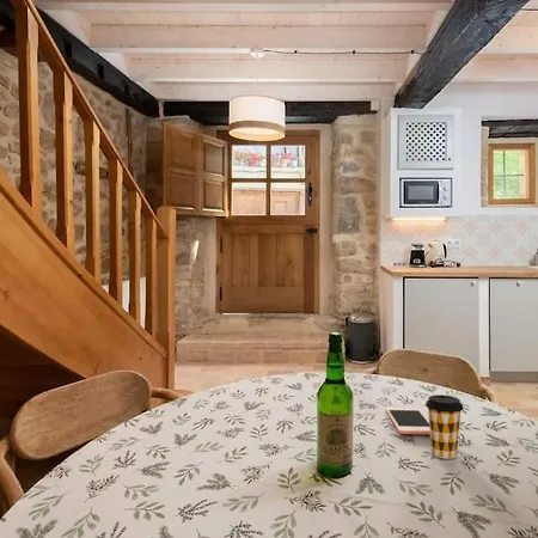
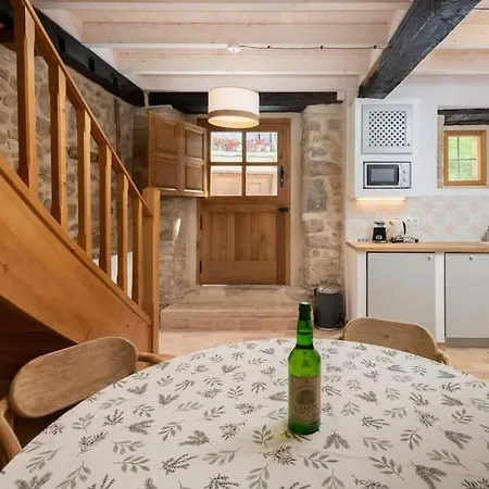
- cell phone [385,406,430,435]
- coffee cup [424,393,465,460]
